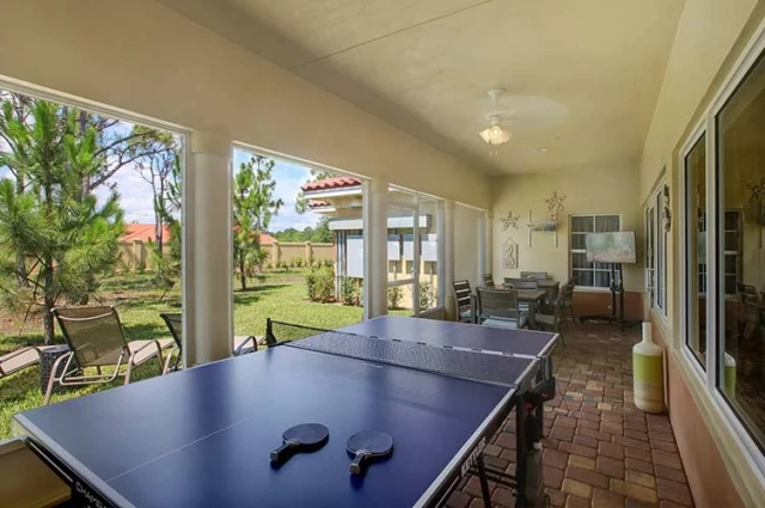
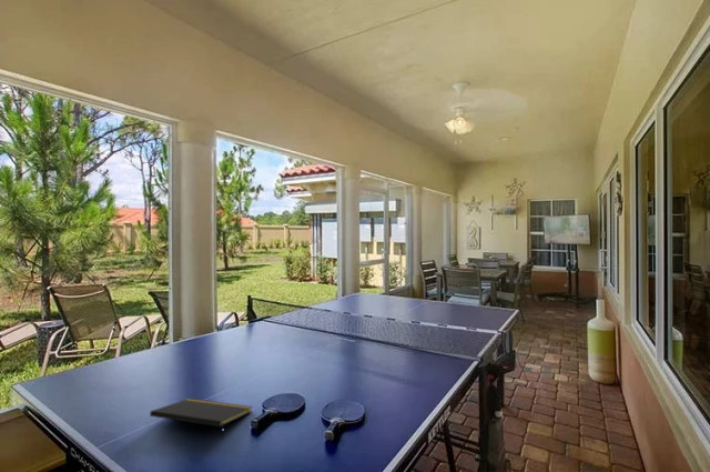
+ notepad [149,398,254,439]
